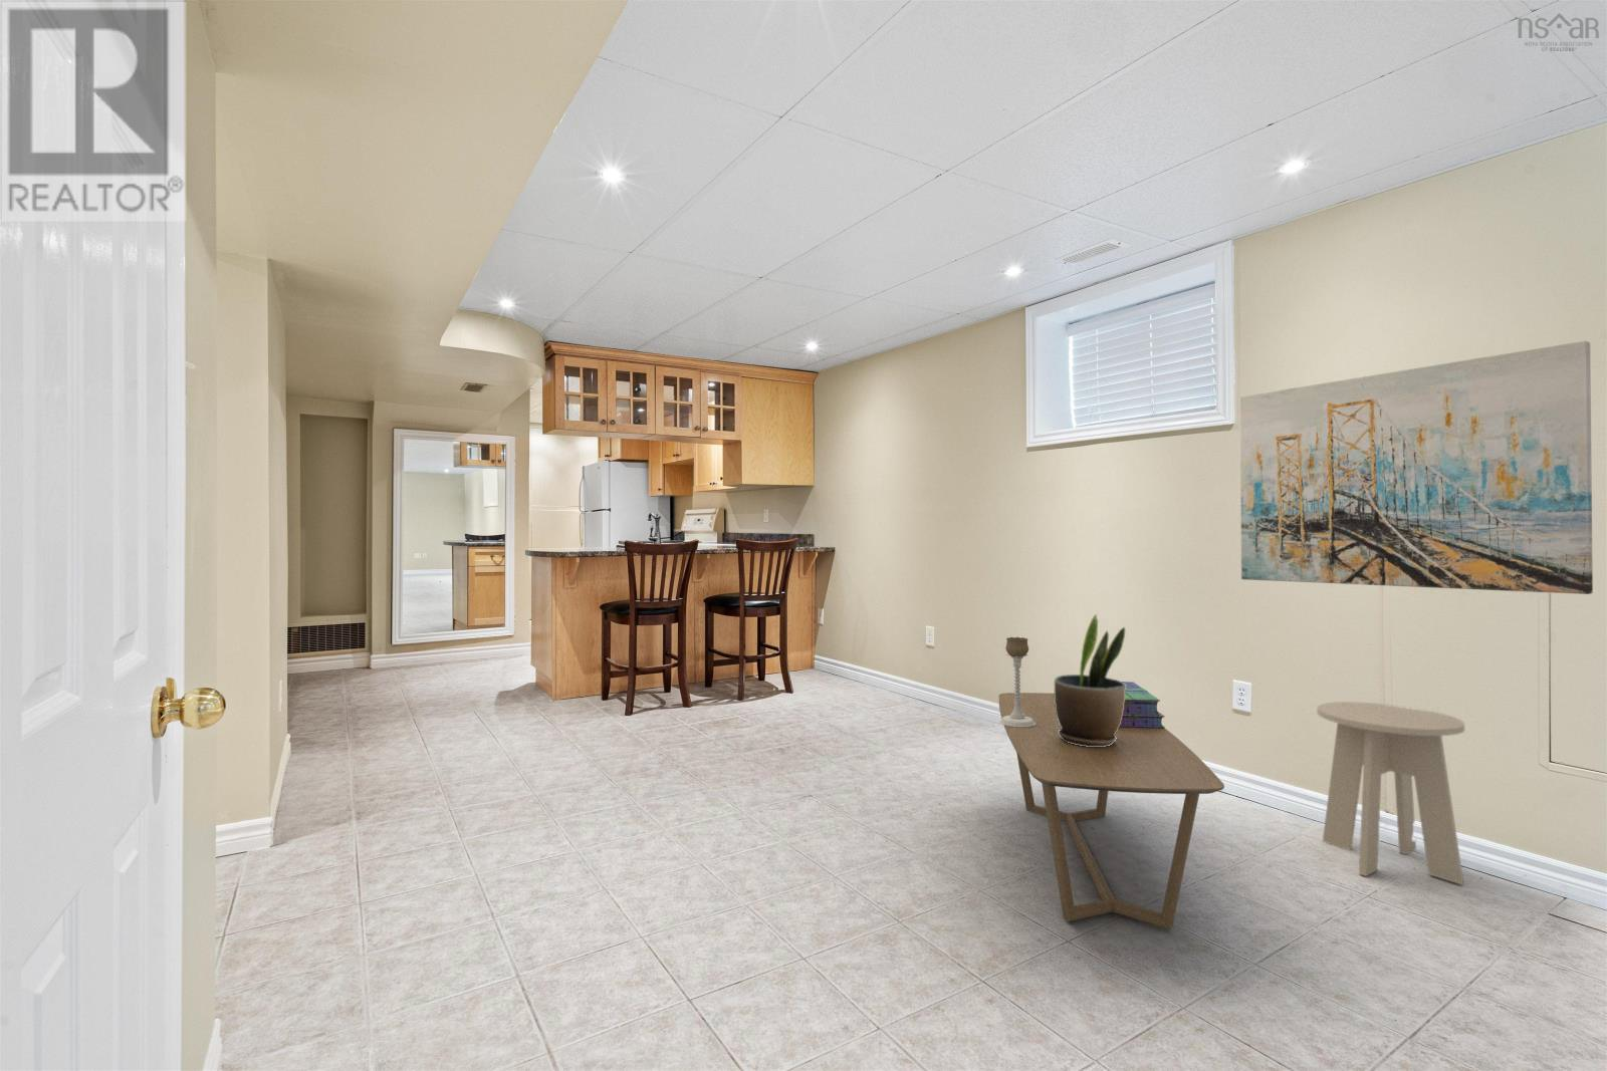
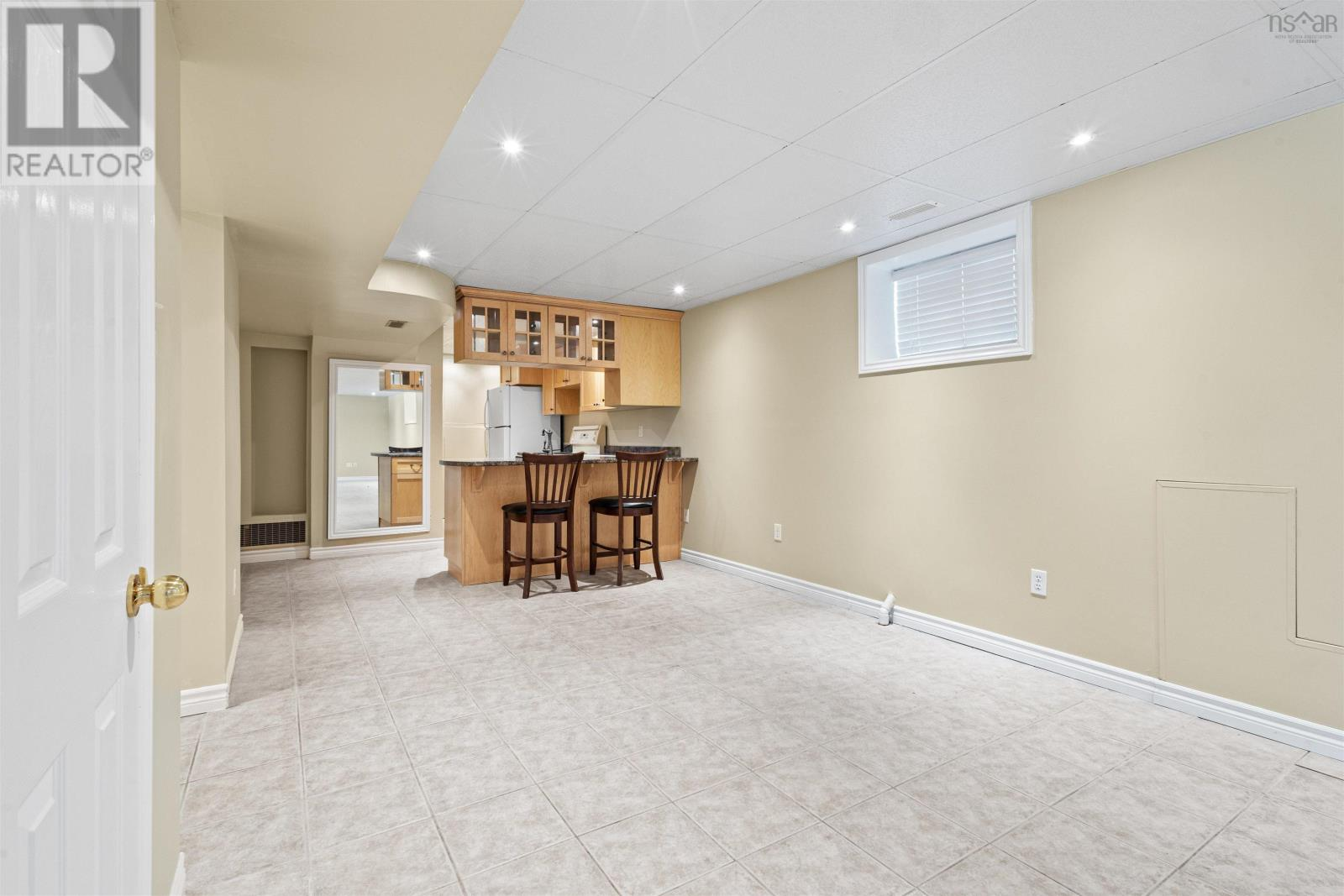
- potted plant [1053,613,1126,747]
- wall art [1240,341,1594,595]
- side table [1315,700,1466,886]
- stack of books [1119,680,1166,729]
- candle holder [998,636,1035,728]
- coffee table [998,692,1226,930]
